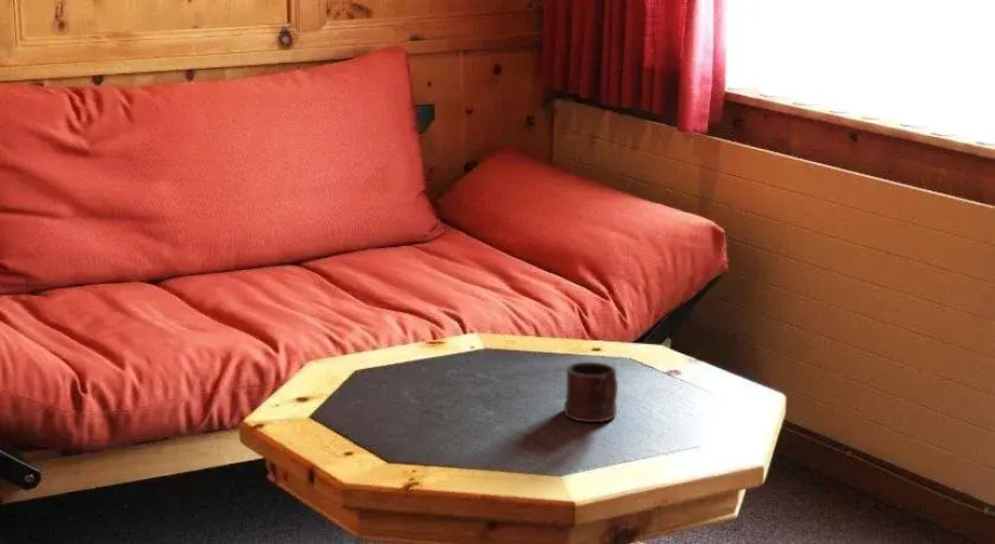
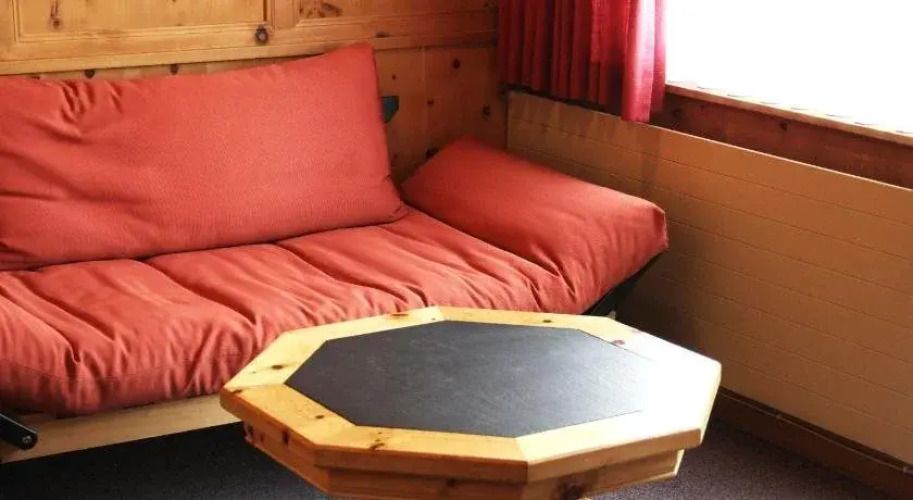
- mug [563,361,619,423]
